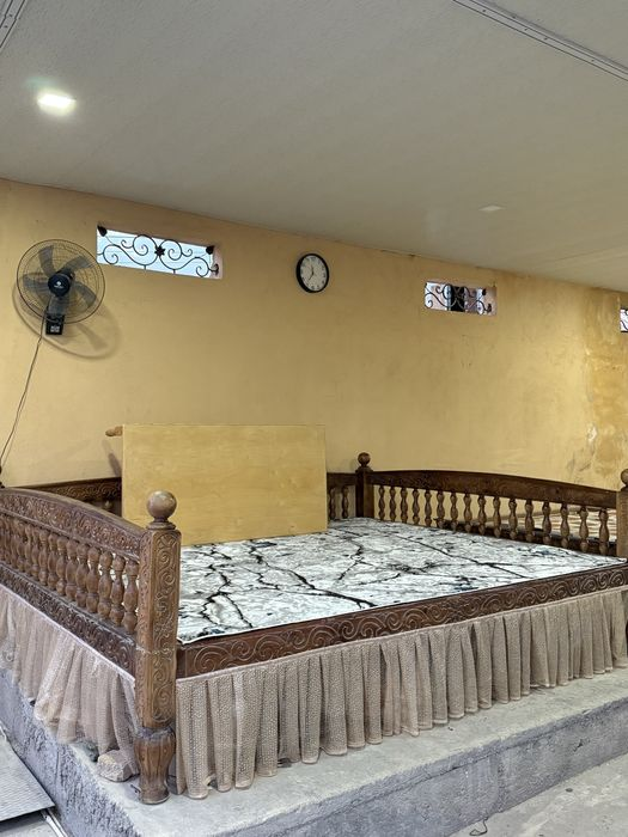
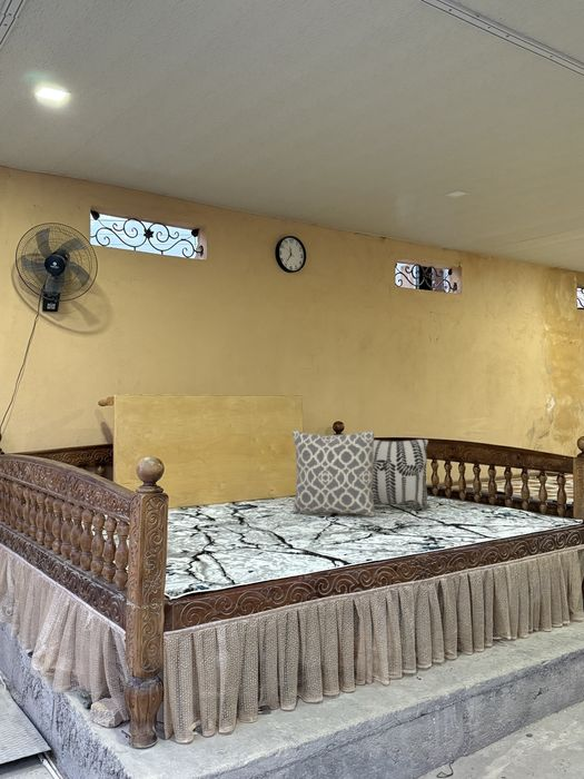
+ pillow [291,430,376,517]
+ pillow [372,437,430,509]
